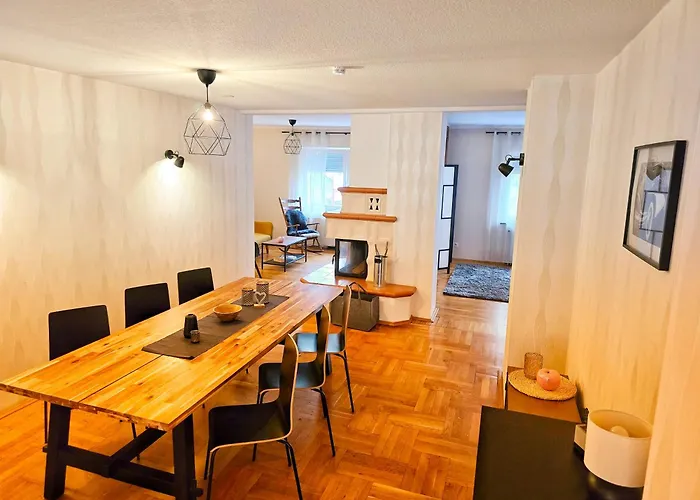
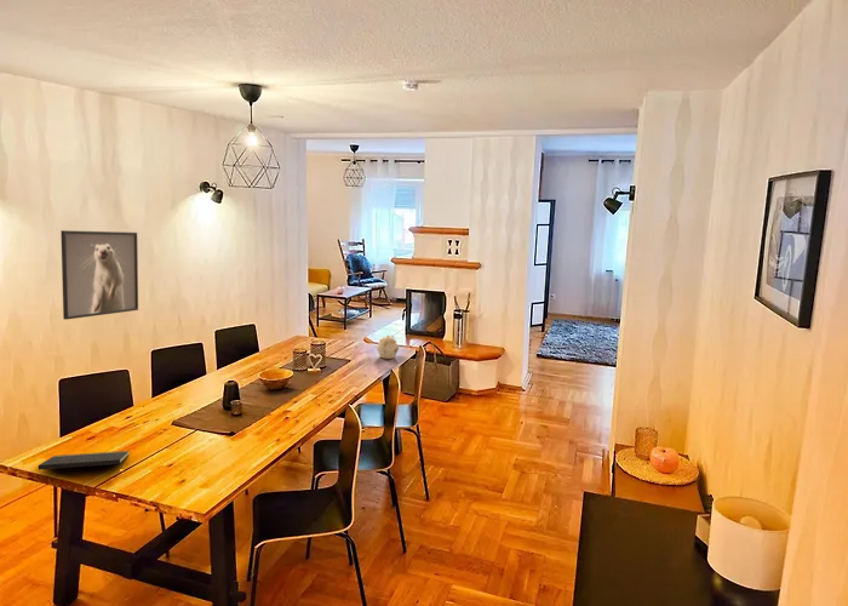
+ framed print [59,229,139,321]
+ teapot [376,335,400,360]
+ notepad [38,450,130,470]
